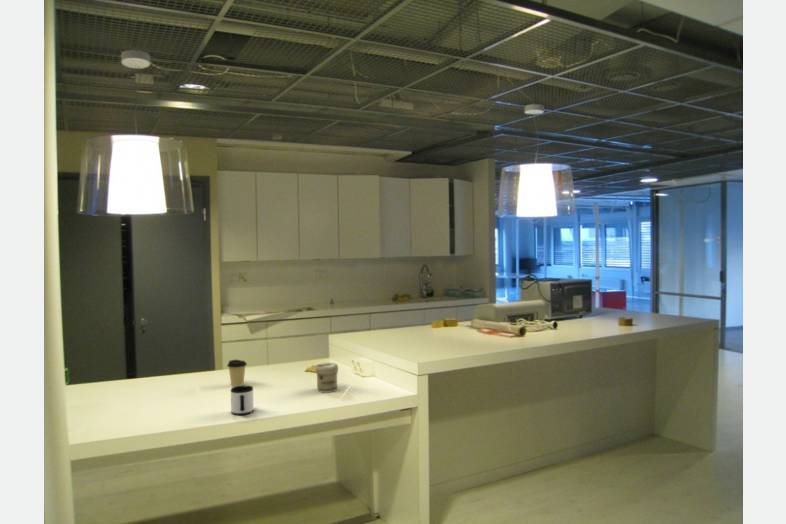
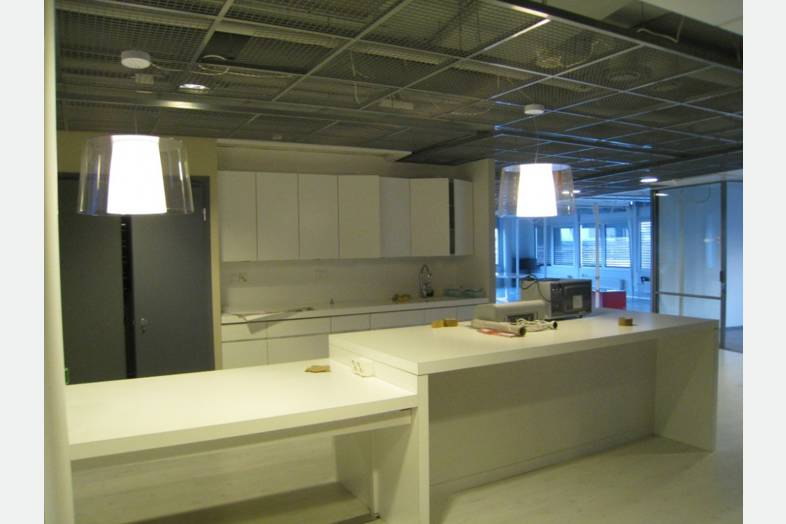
- mug [230,385,255,416]
- coffee cup [226,359,248,388]
- jar [315,362,339,394]
